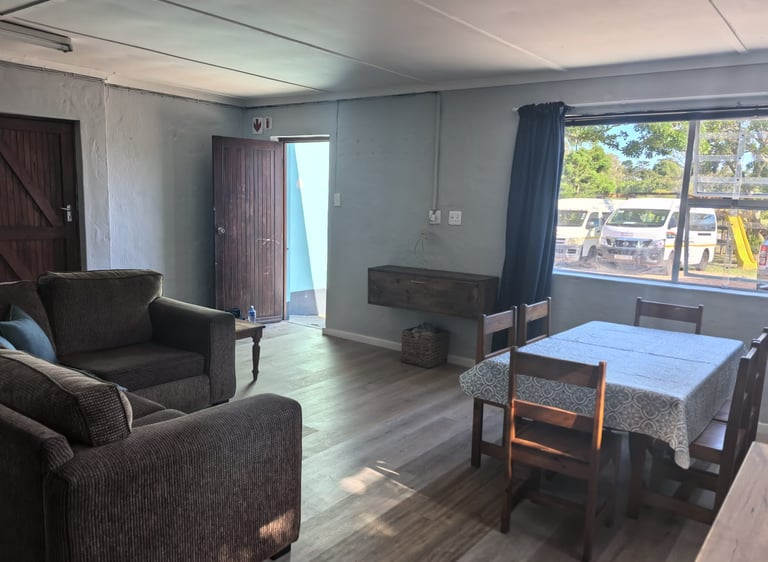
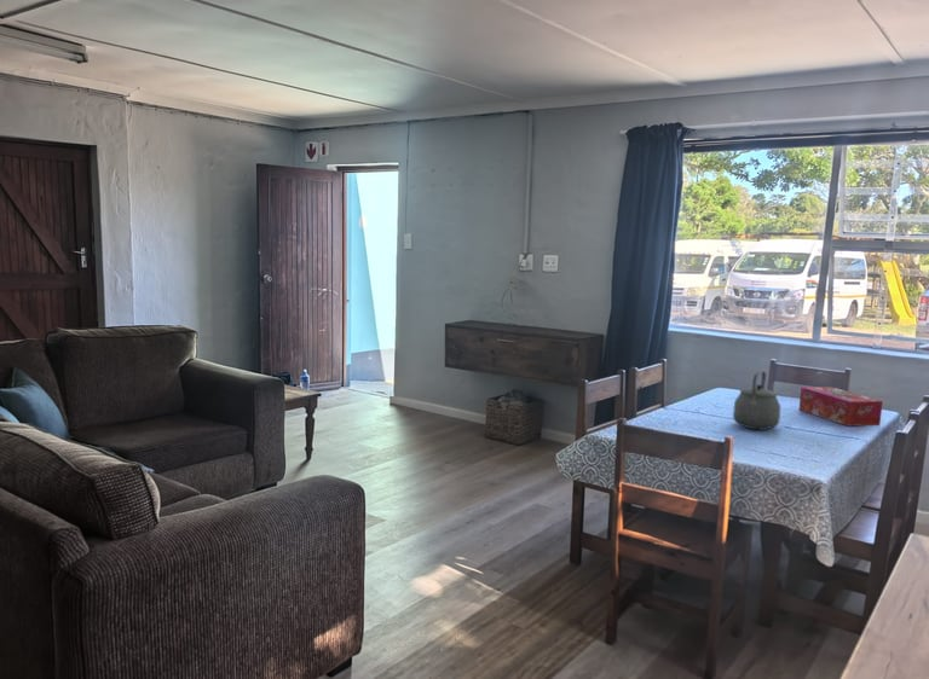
+ tissue box [798,385,884,428]
+ tea kettle [732,370,781,430]
